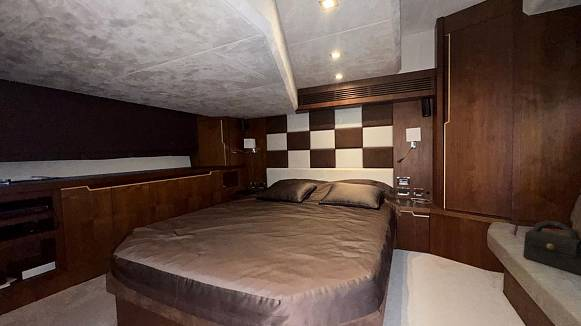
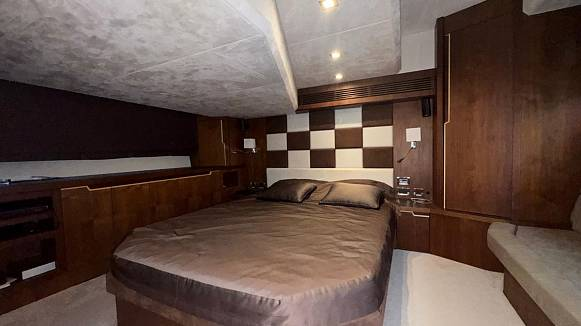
- handbag [522,219,581,276]
